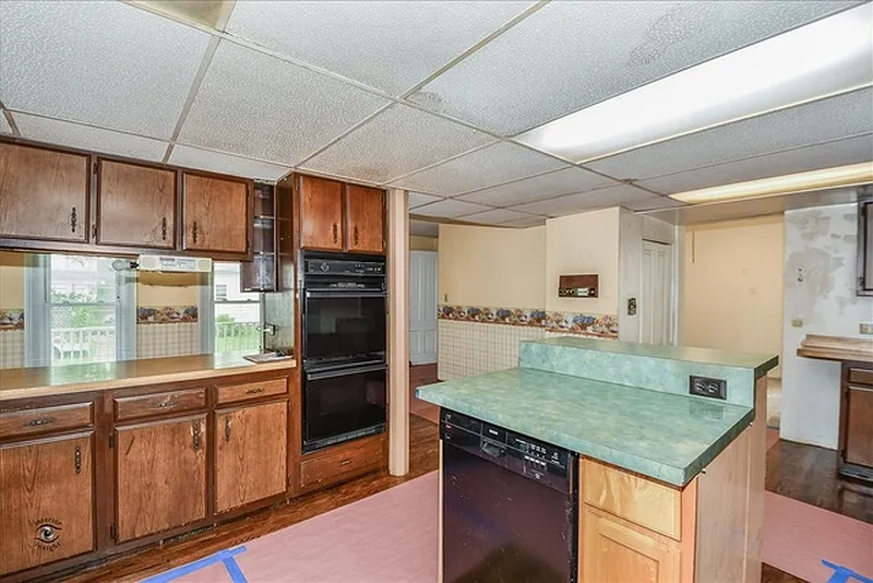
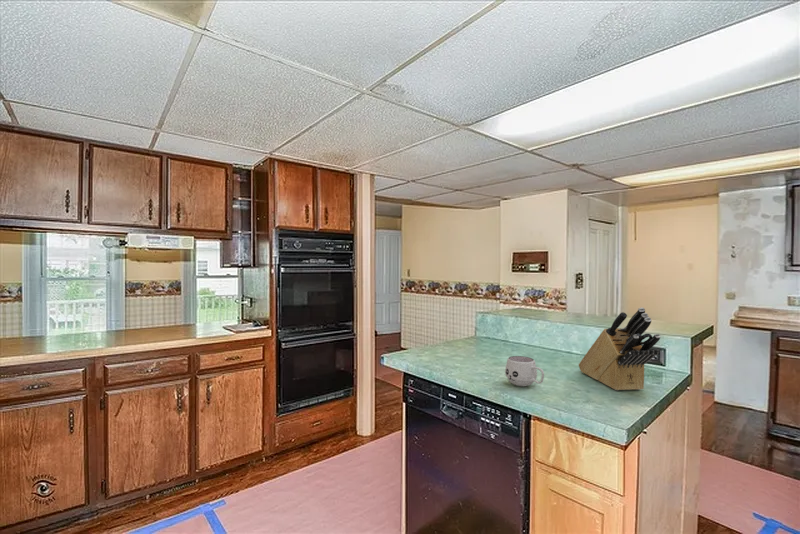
+ knife block [578,307,661,391]
+ mug [504,355,545,387]
